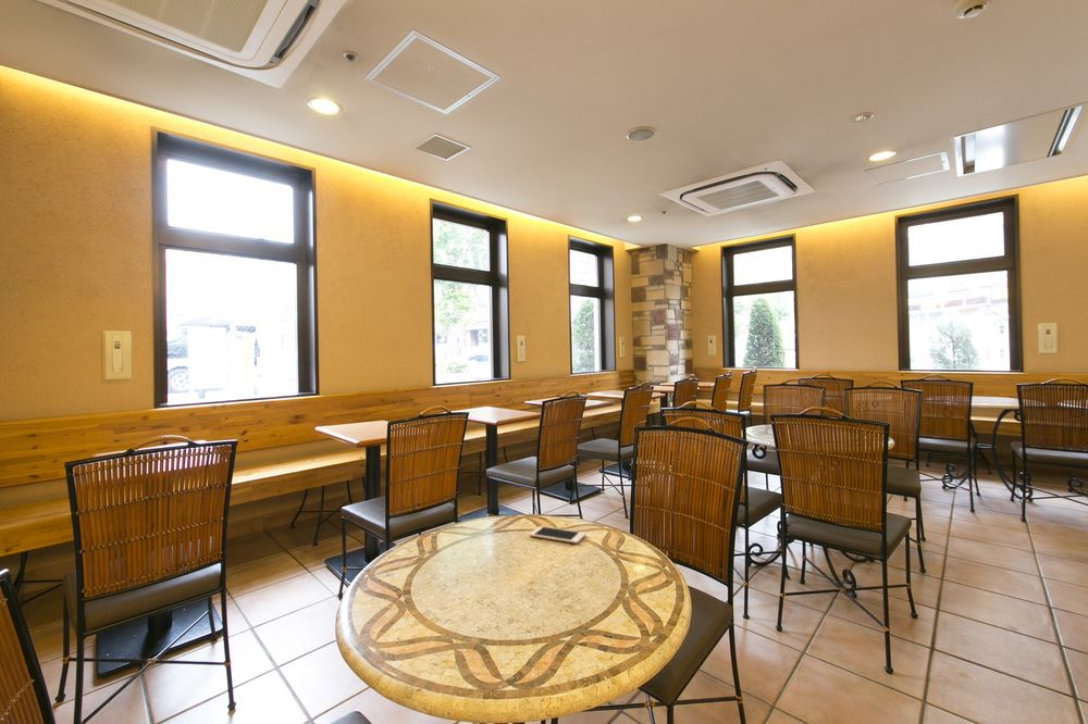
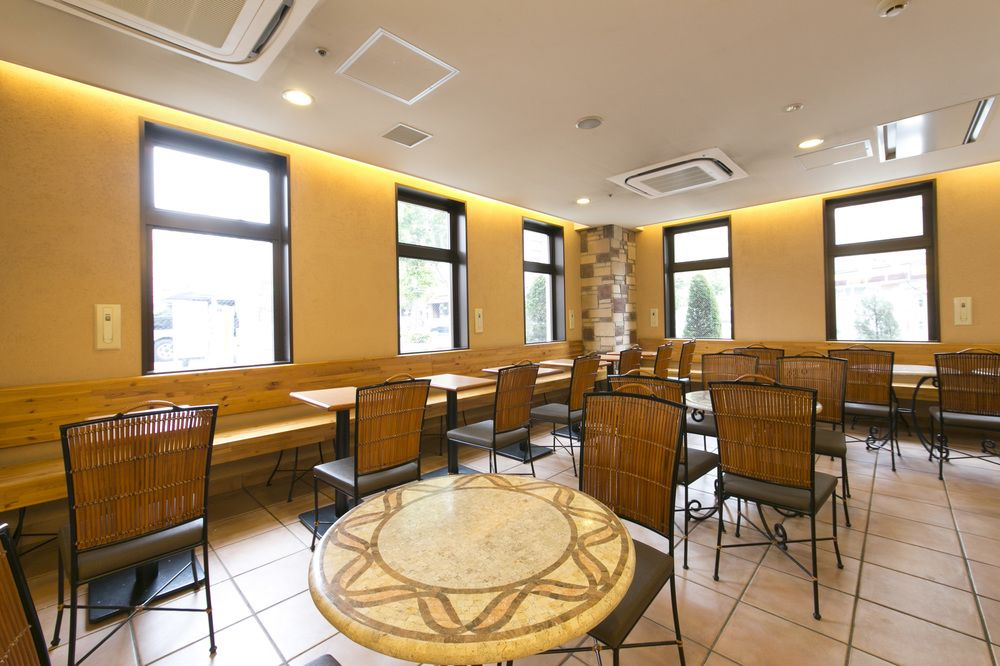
- cell phone [529,525,586,545]
